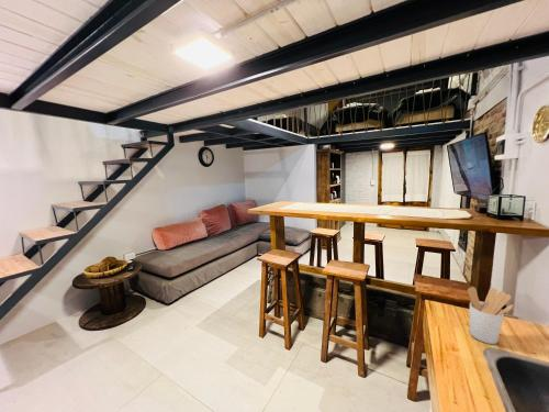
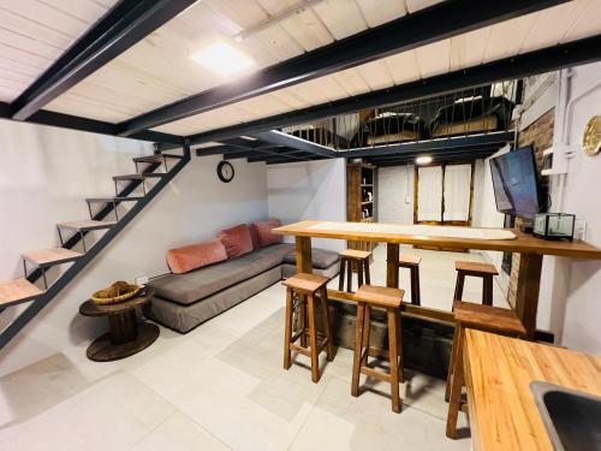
- utensil holder [467,286,514,345]
